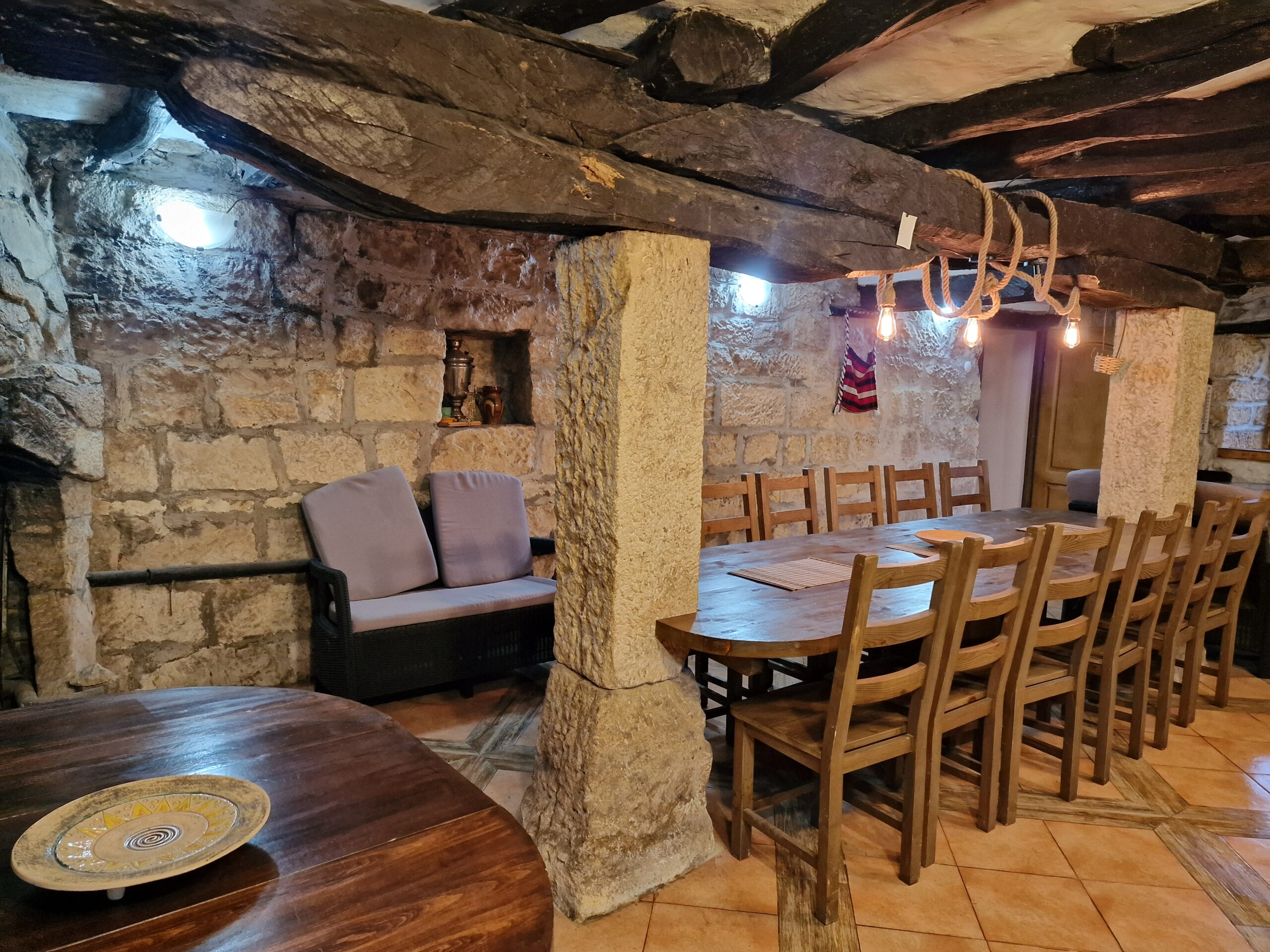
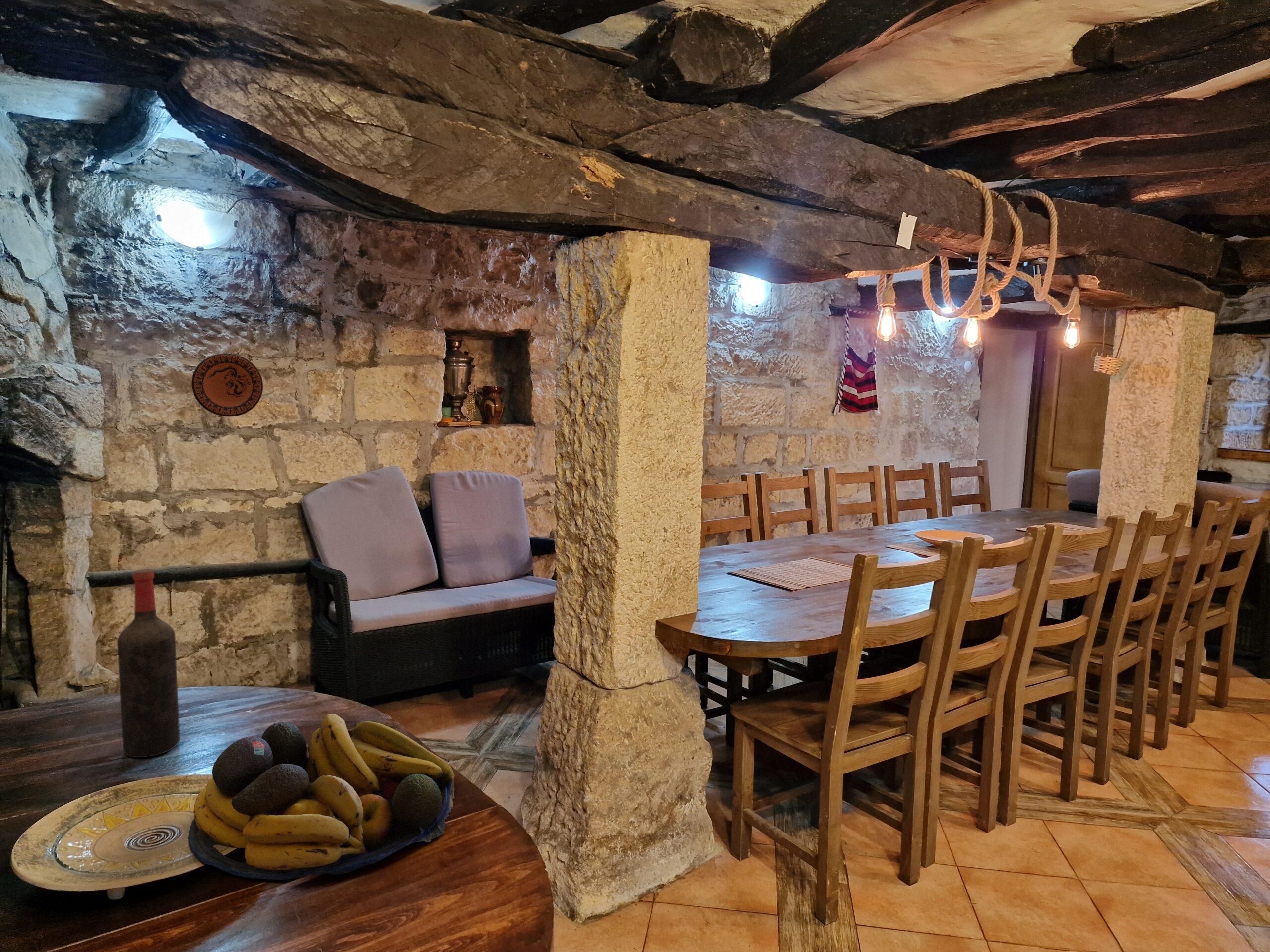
+ wine bottle [117,568,180,758]
+ fruit bowl [188,713,455,881]
+ decorative plate [191,353,263,417]
